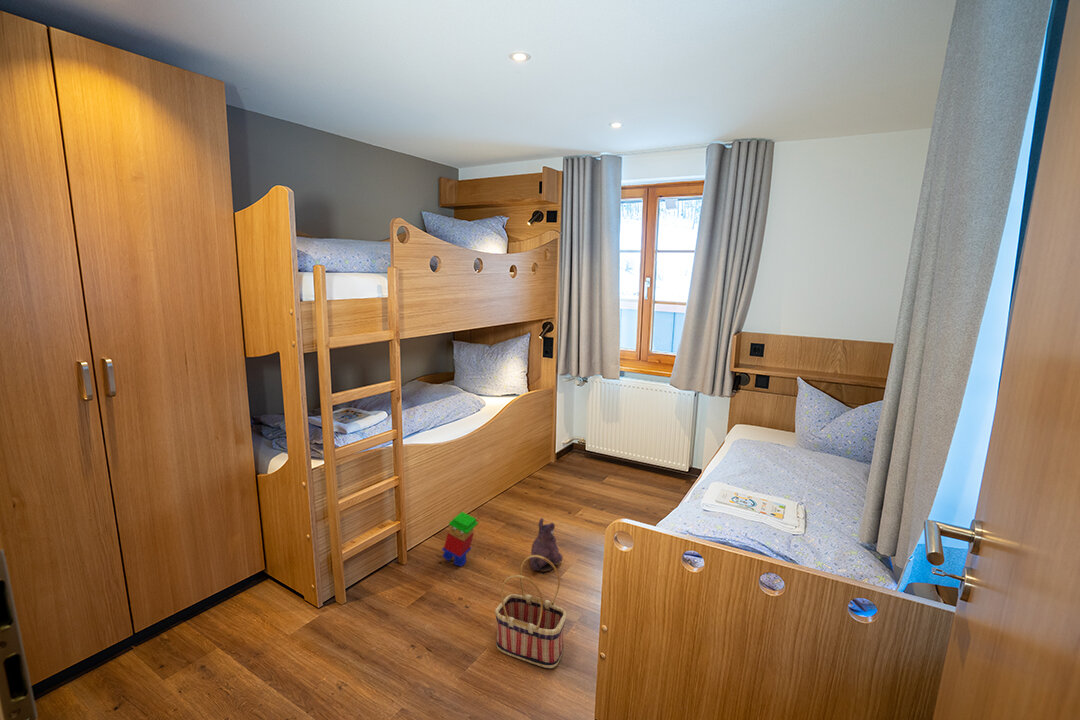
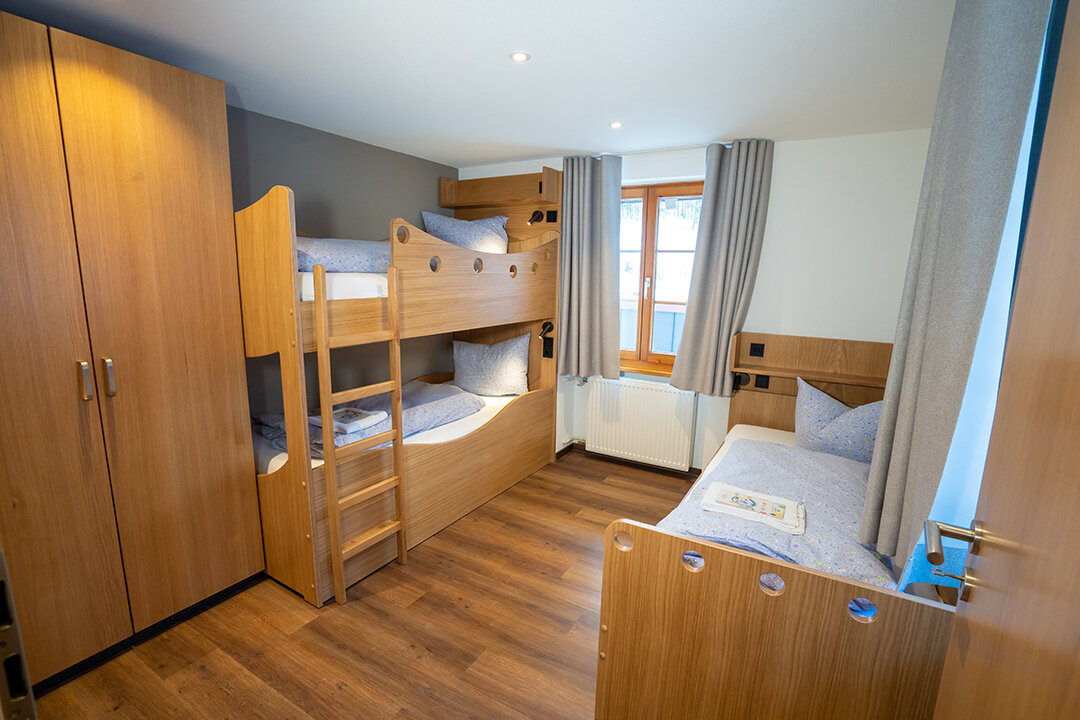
- plush toy [529,517,564,573]
- stacking toy [441,511,479,568]
- basket [494,555,567,669]
